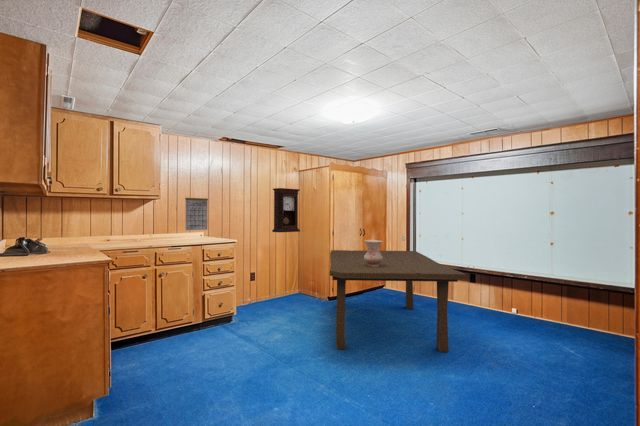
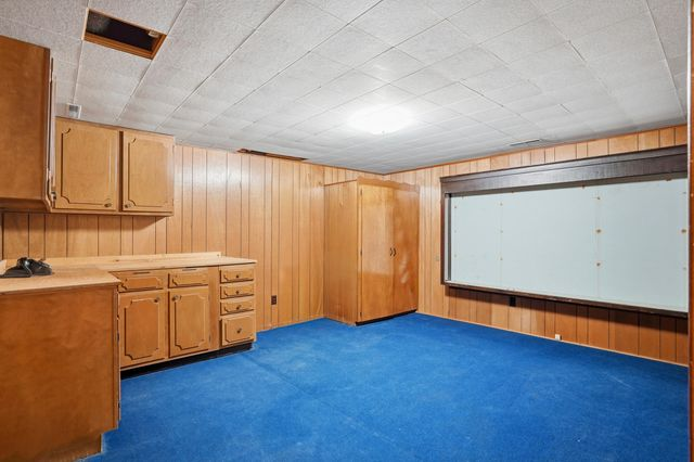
- ceramic jug [363,239,384,267]
- dining table [329,249,467,353]
- calendar [184,197,209,231]
- pendulum clock [271,187,301,233]
